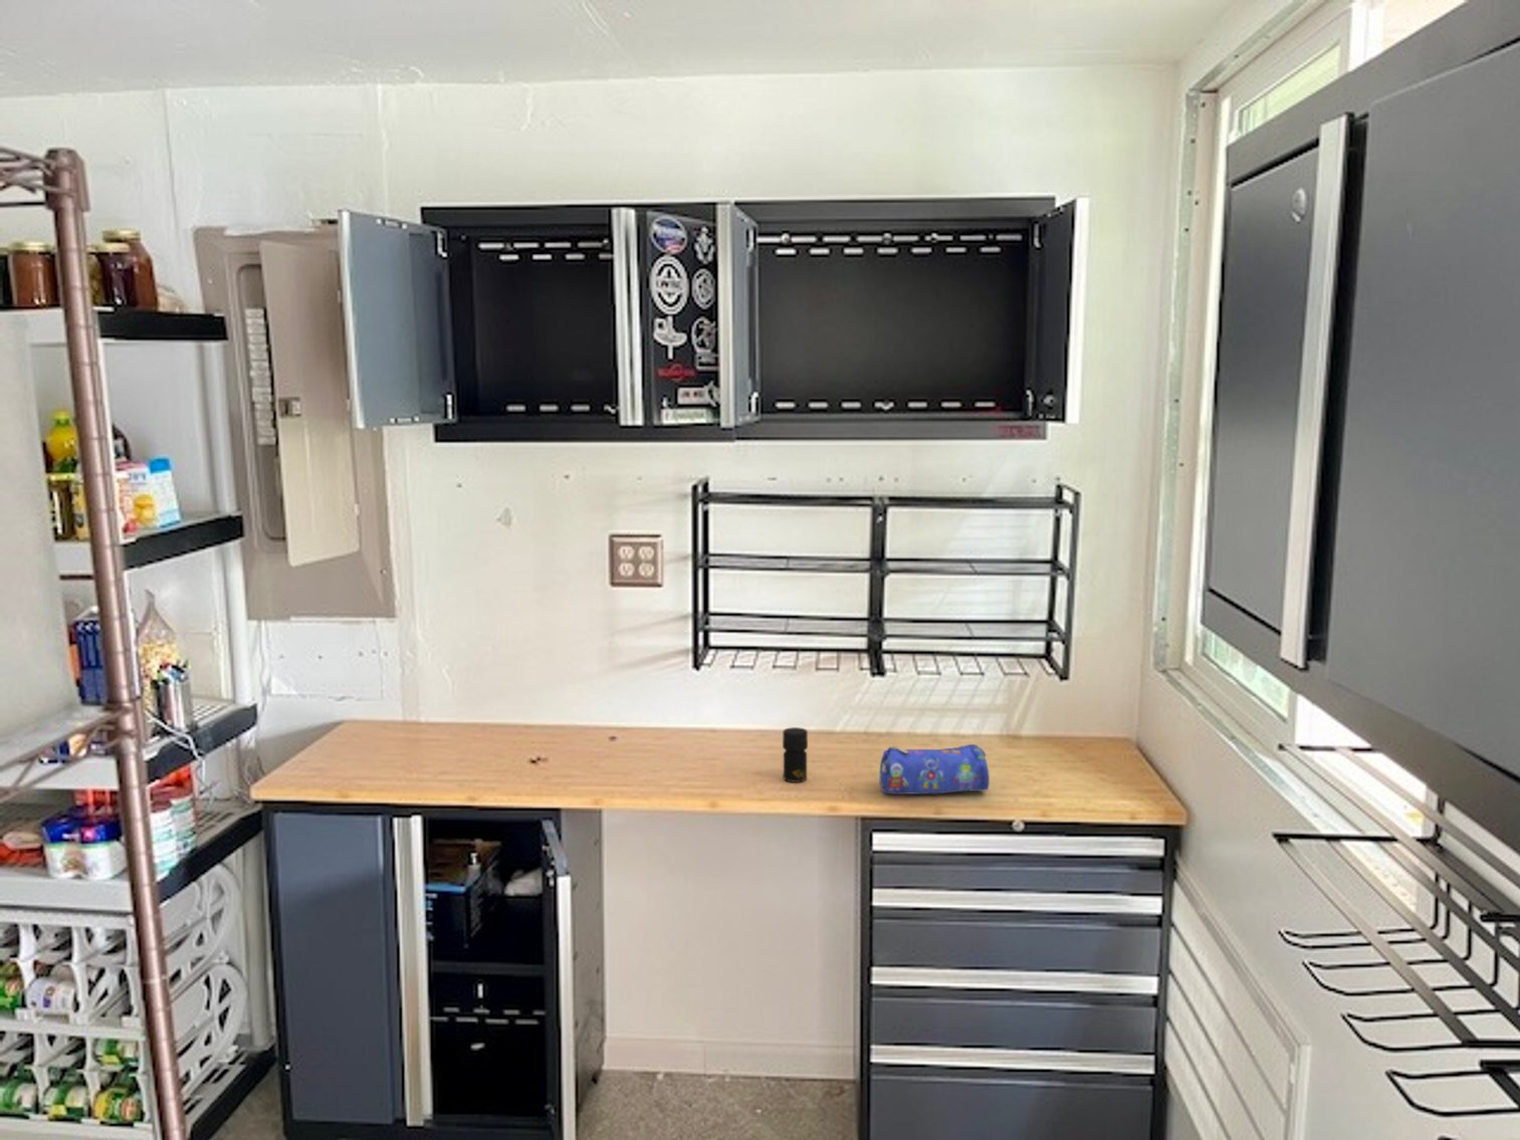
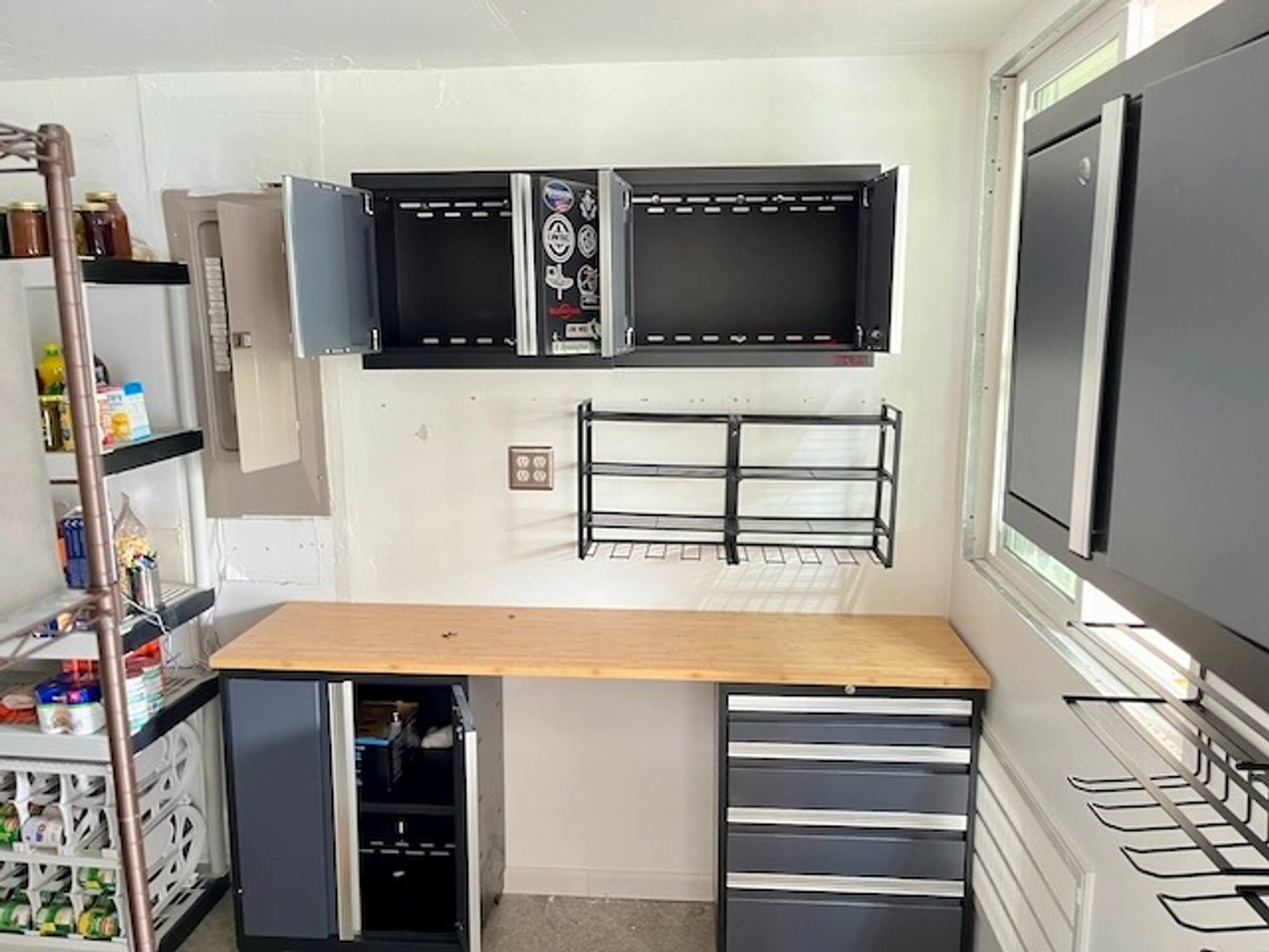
- pencil case [878,744,991,795]
- jar [782,726,809,783]
